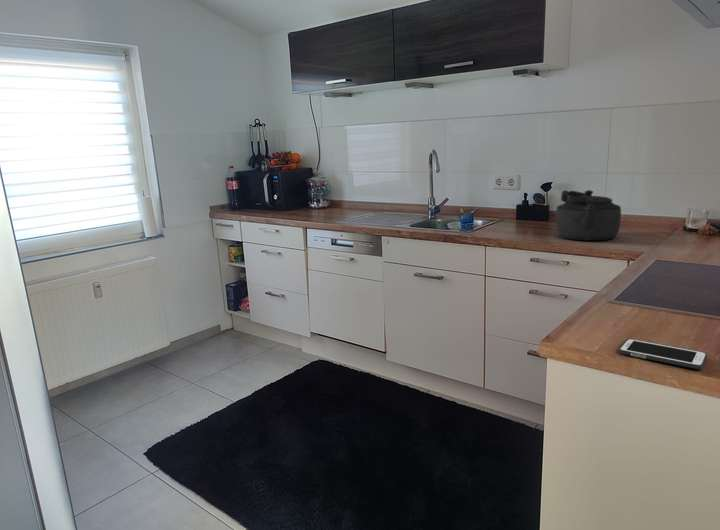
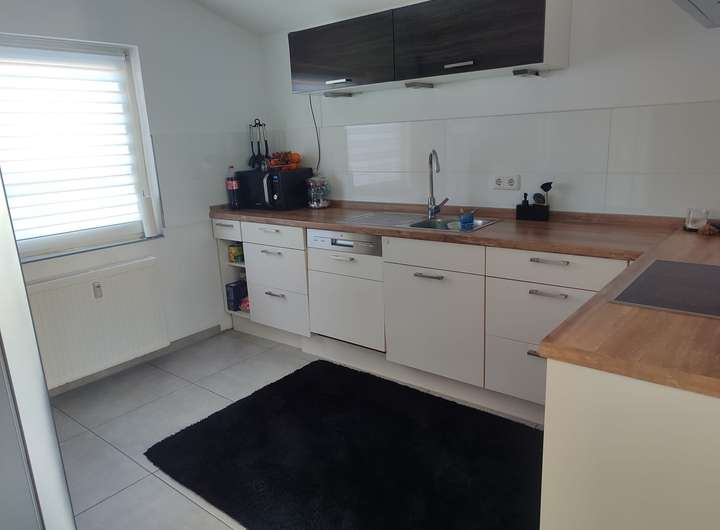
- cell phone [617,338,708,370]
- kettle [555,189,622,242]
